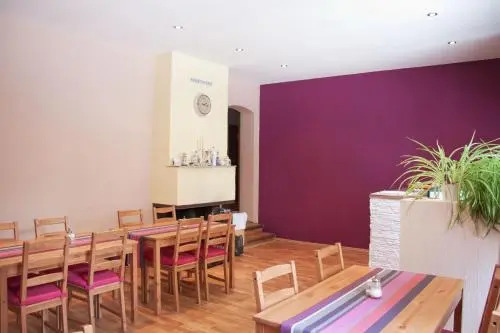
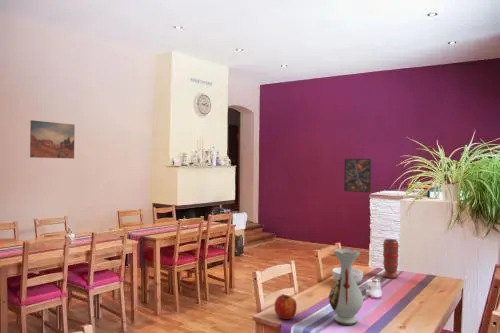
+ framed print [343,158,372,193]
+ wall art [29,119,76,160]
+ vase [328,247,364,326]
+ spice grinder [382,238,400,279]
+ apple [274,293,298,320]
+ cereal bowl [331,266,364,284]
